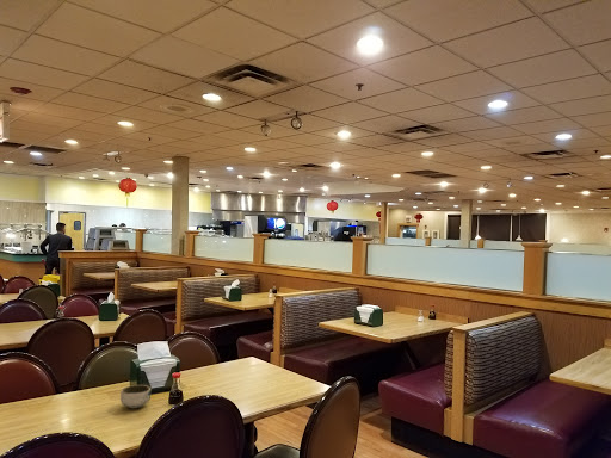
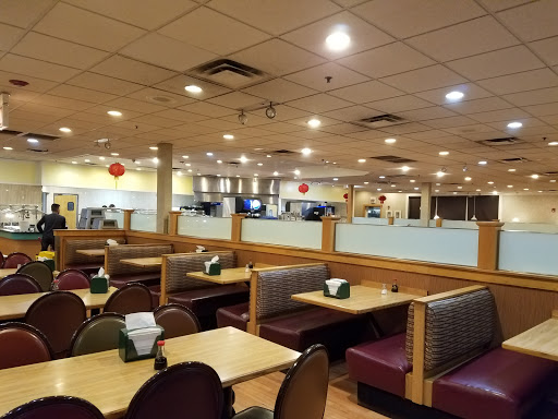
- bowl [119,384,152,409]
